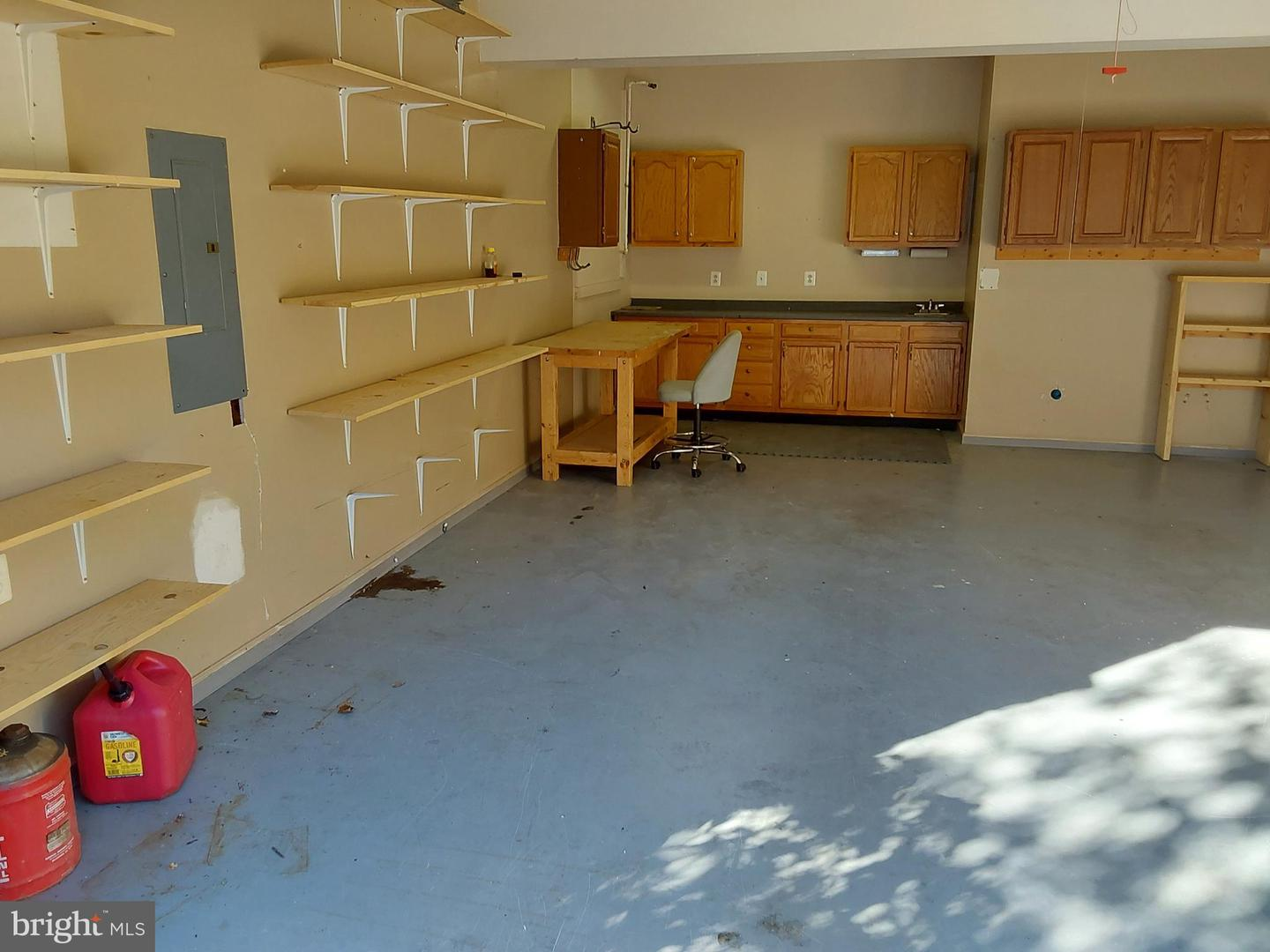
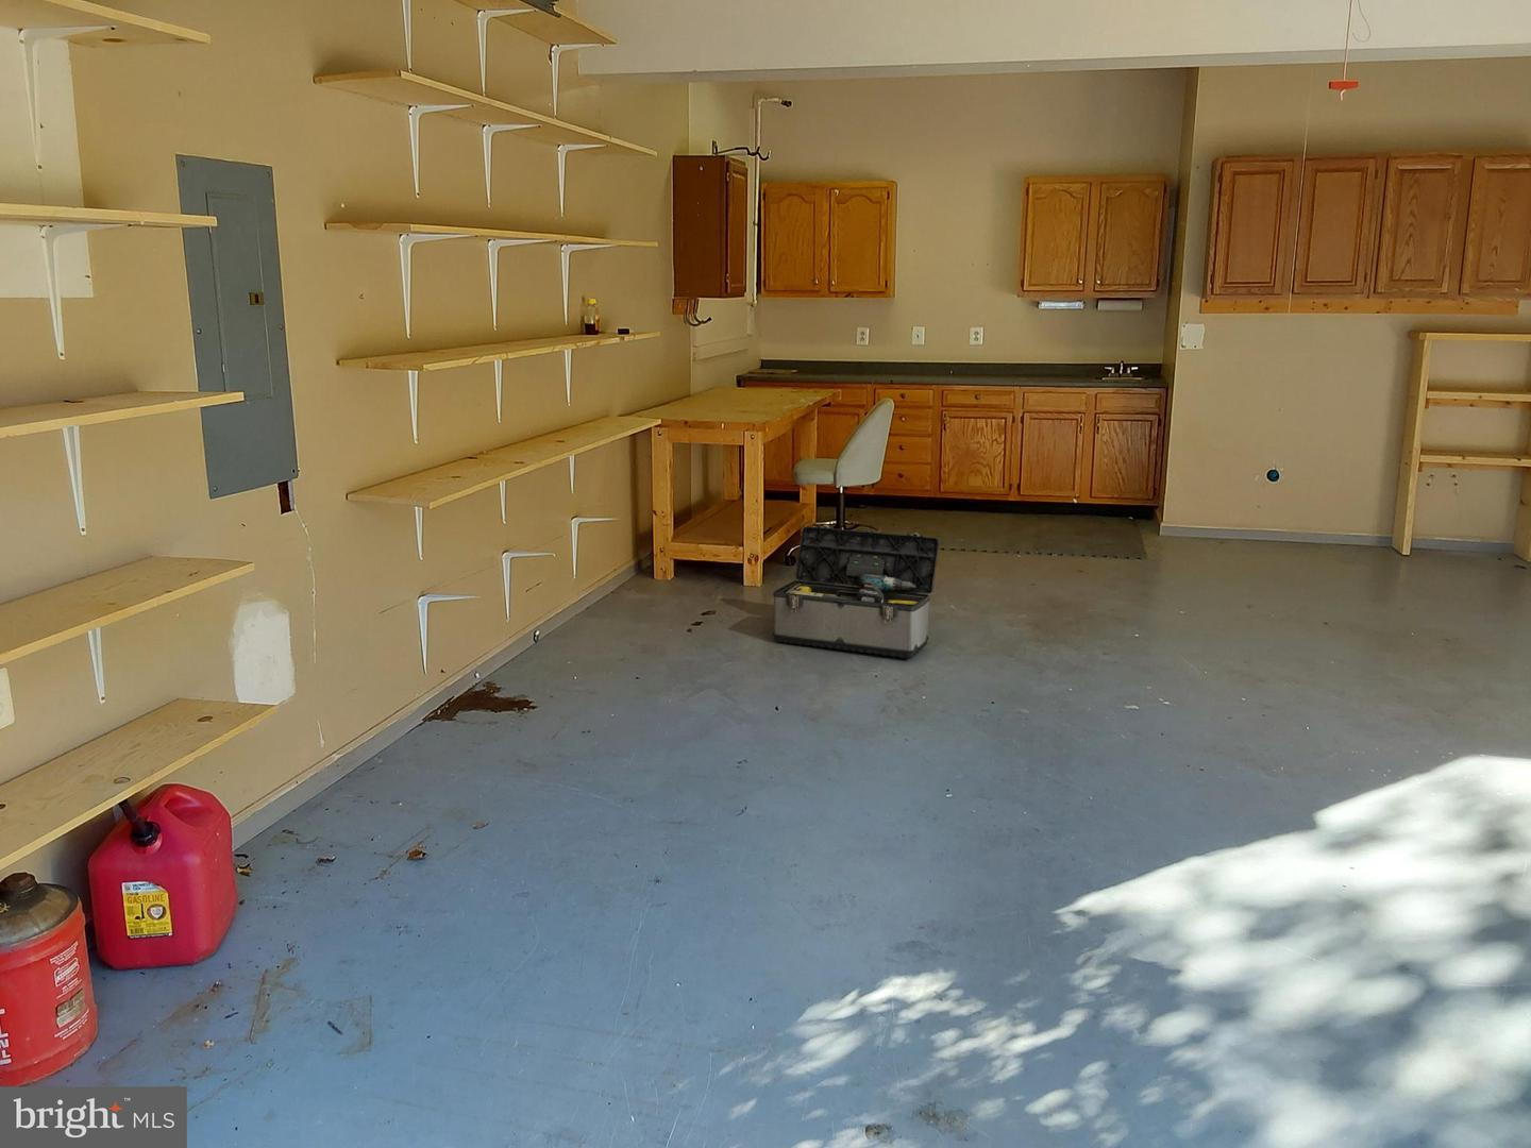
+ toolbox [772,525,940,660]
